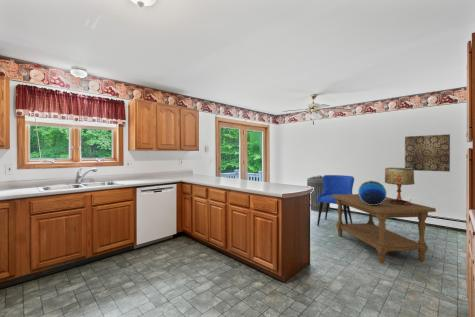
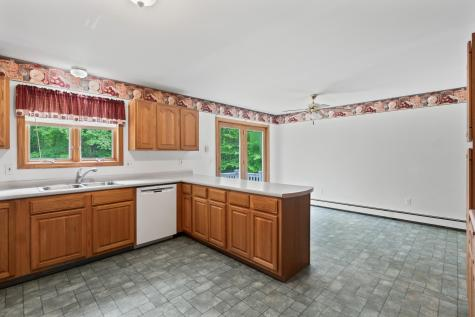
- table lamp [384,167,416,205]
- coffee table [332,193,437,264]
- decorative sphere [357,180,387,205]
- dining chair [316,174,355,227]
- wall art [404,133,451,173]
- trash can [306,174,331,212]
